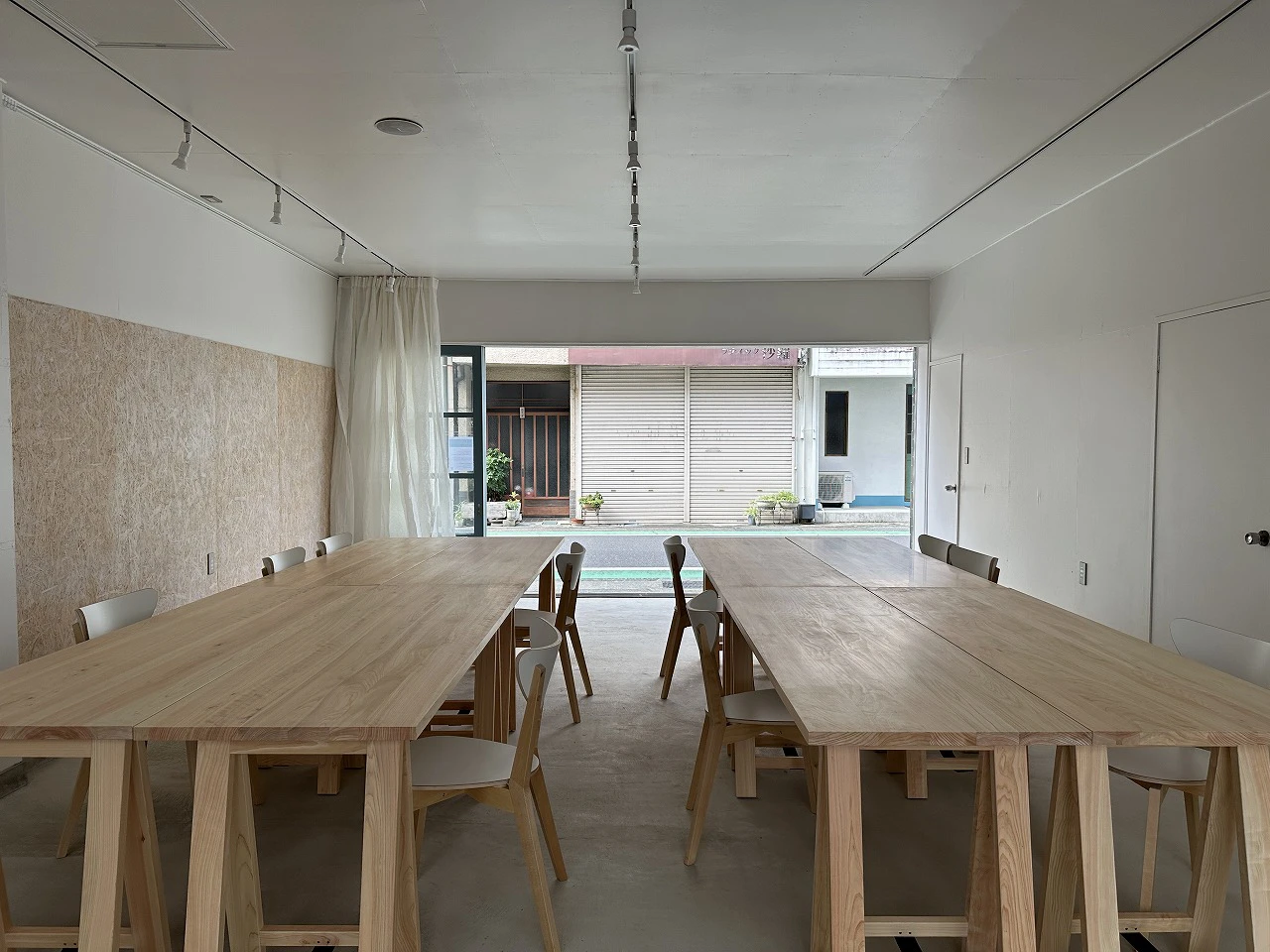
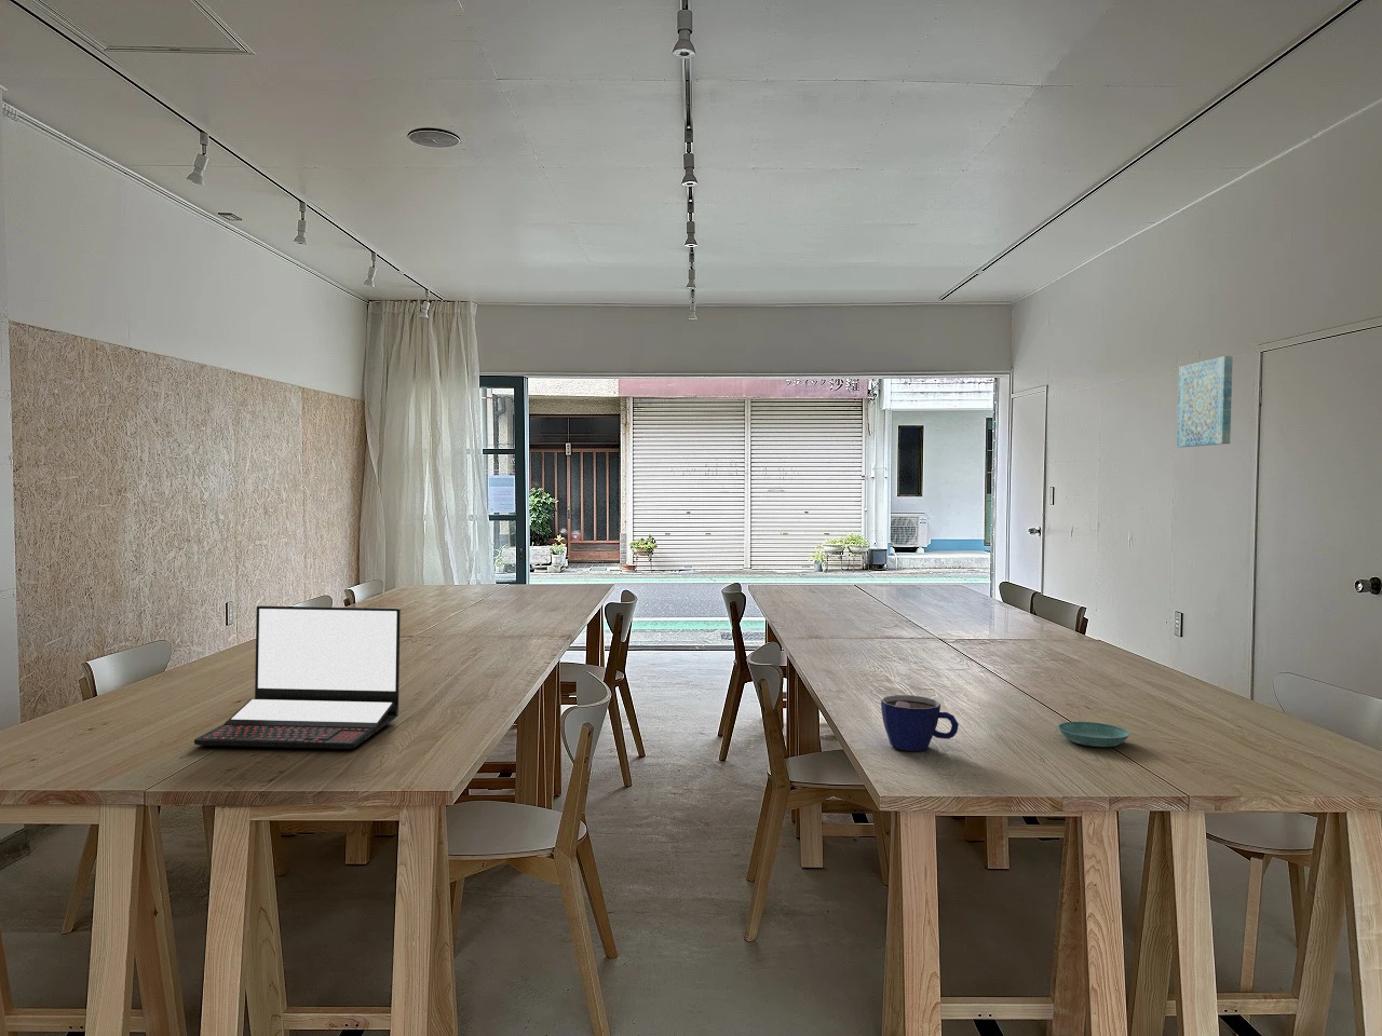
+ saucer [1057,720,1132,748]
+ cup [880,694,960,752]
+ wall art [1175,355,1234,448]
+ laptop [194,605,402,750]
